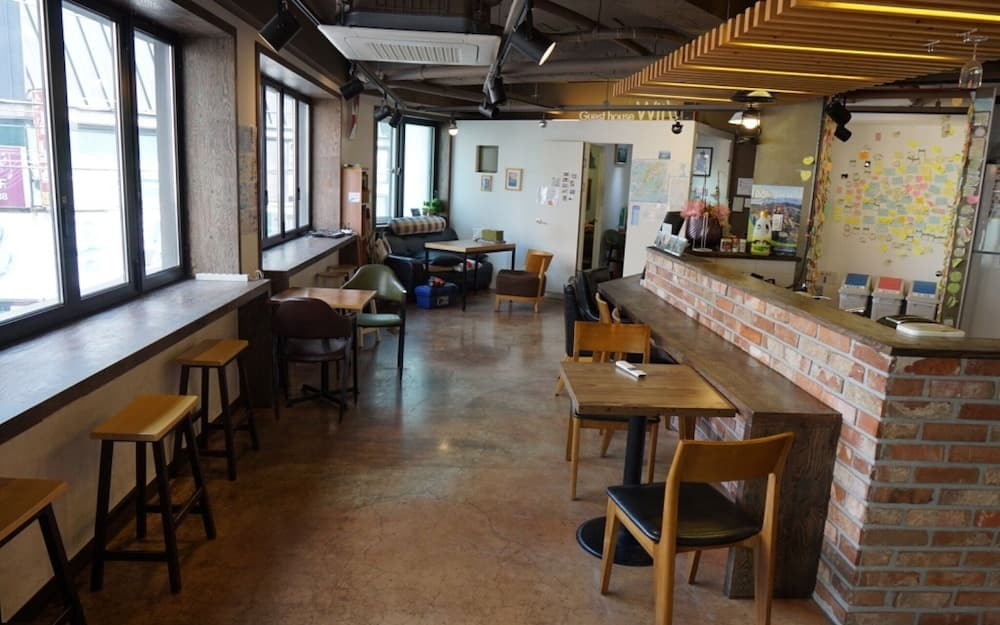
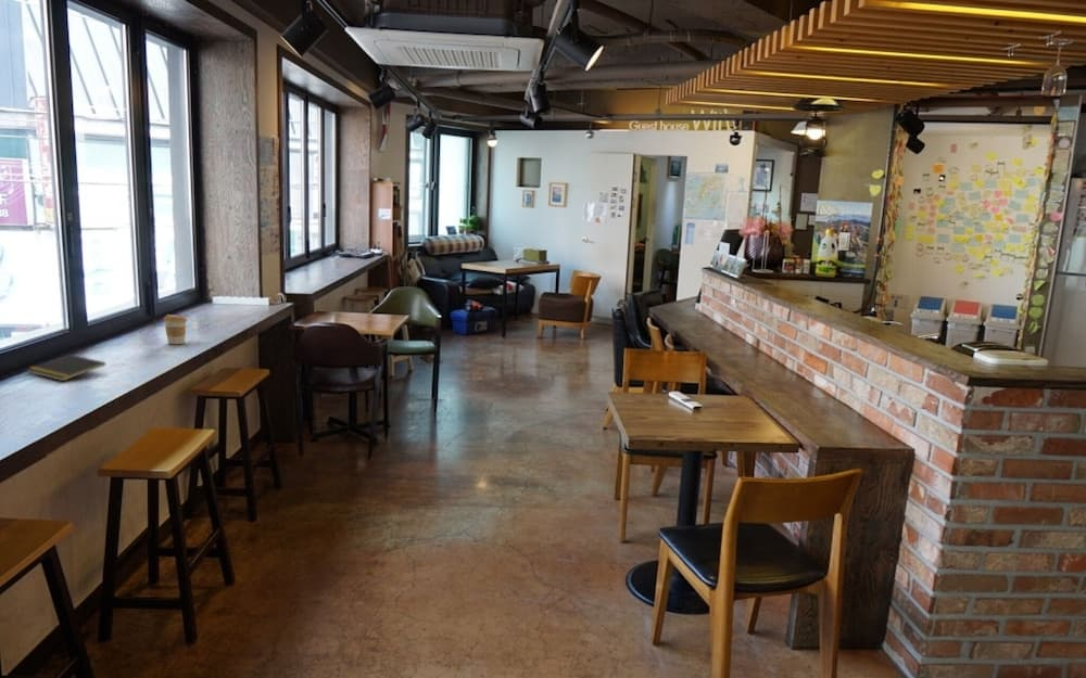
+ notepad [25,354,106,382]
+ coffee cup [163,314,188,345]
